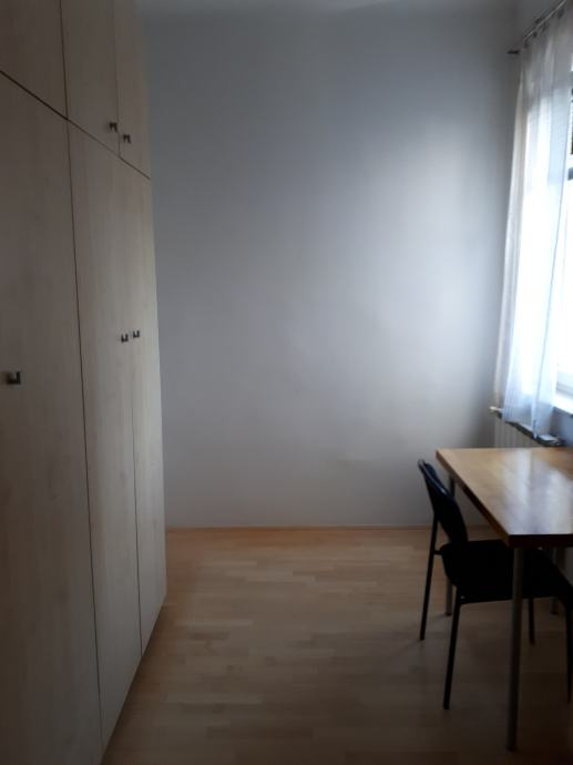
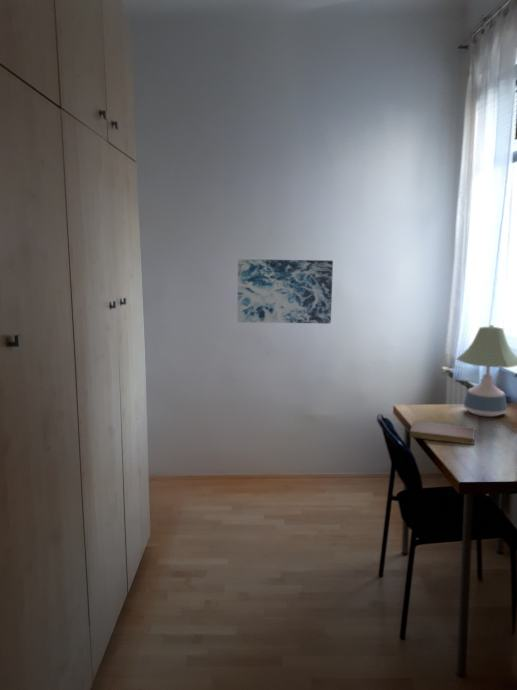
+ desk lamp [456,324,517,418]
+ notebook [409,420,476,446]
+ wall art [237,258,334,325]
